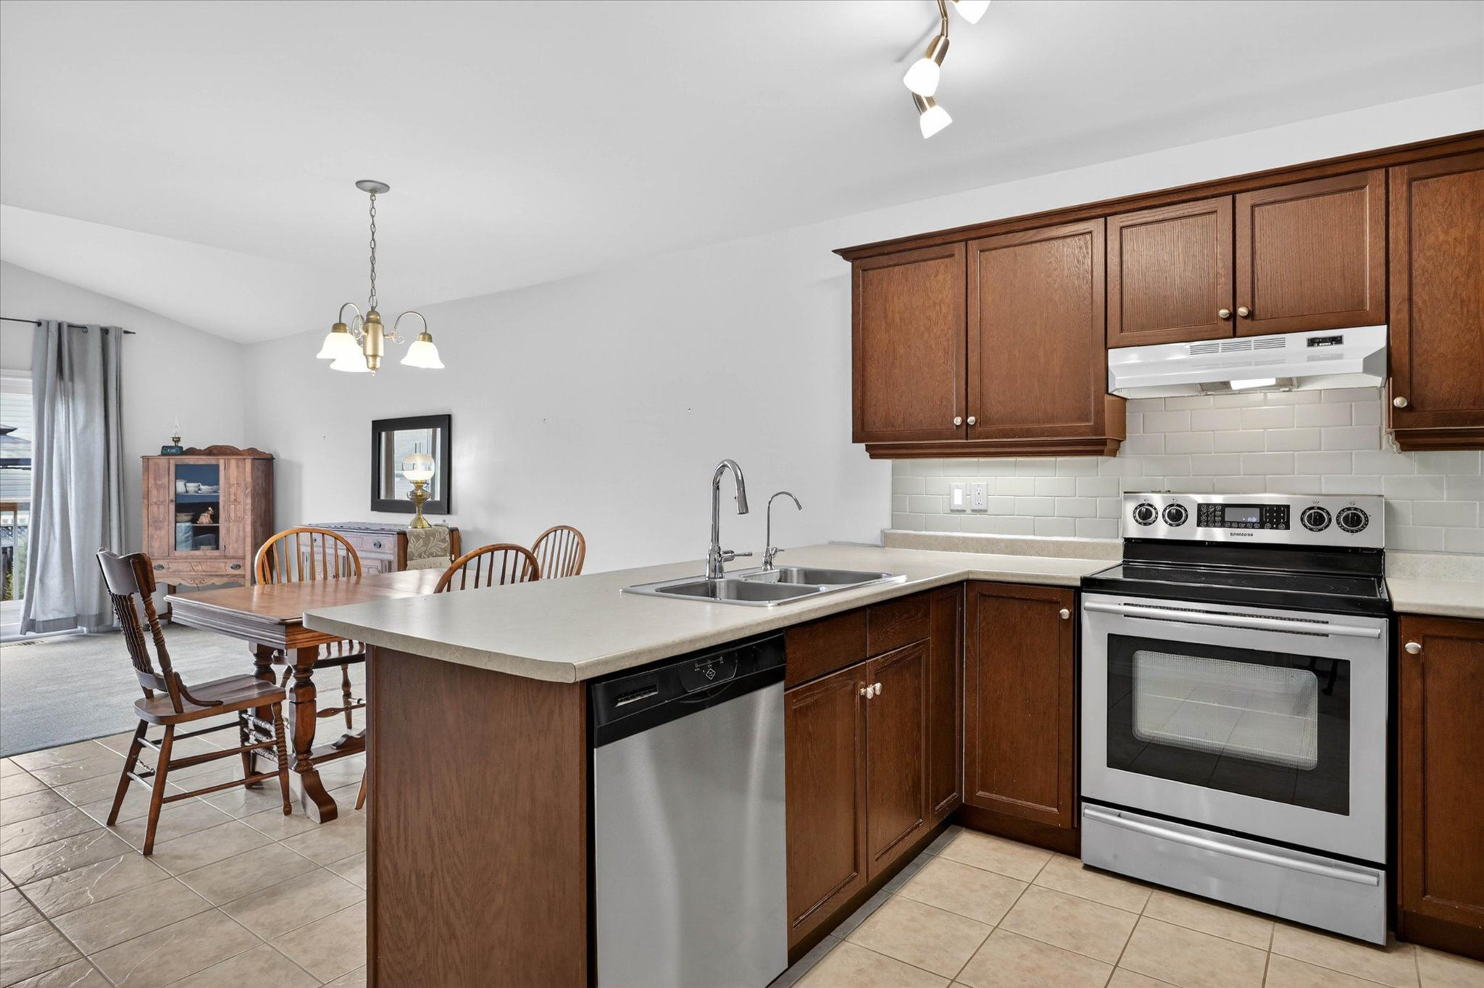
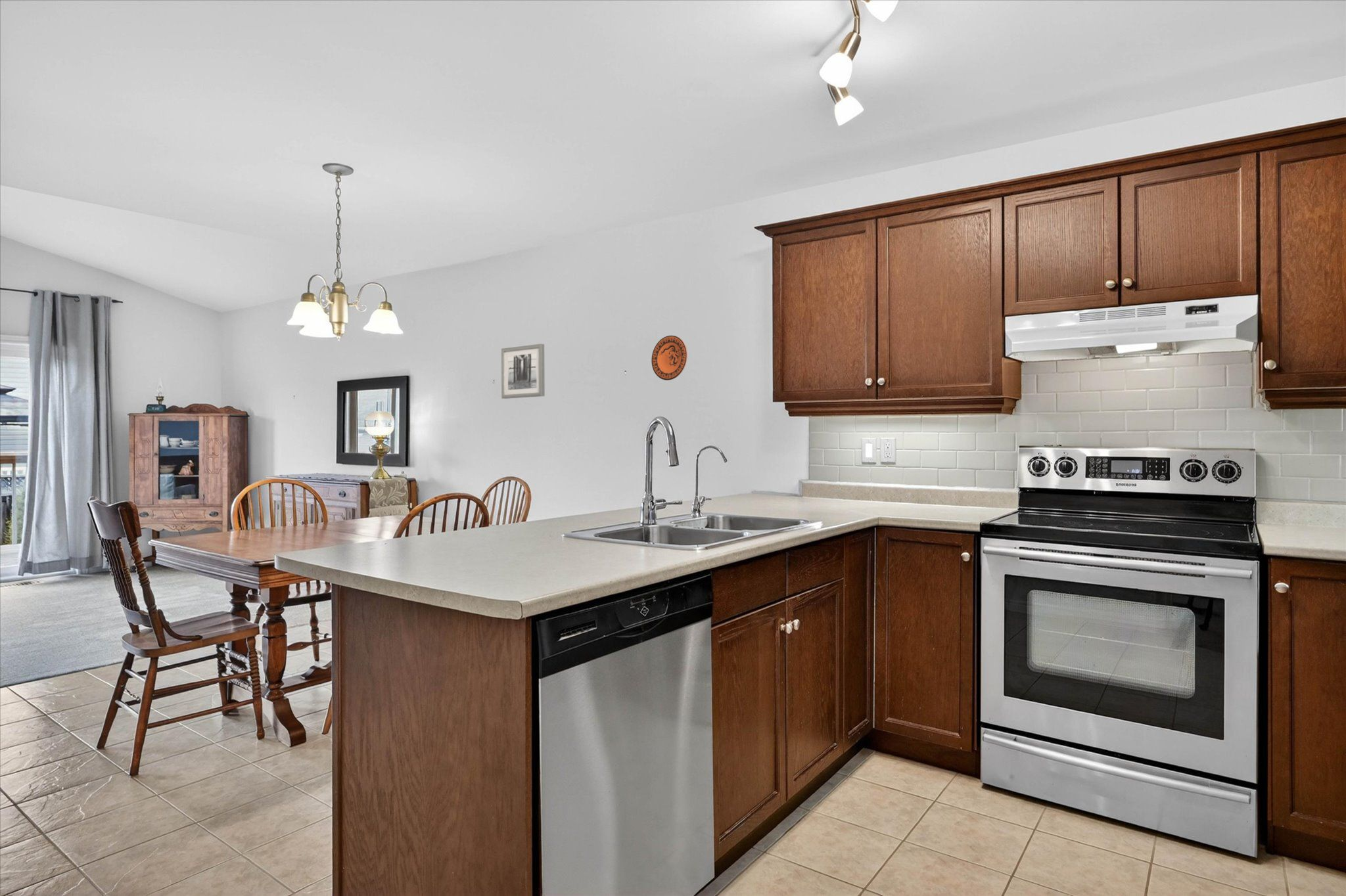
+ wall art [501,343,545,399]
+ decorative plate [651,335,687,381]
